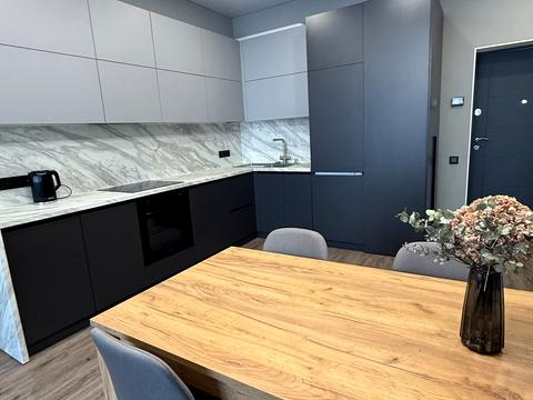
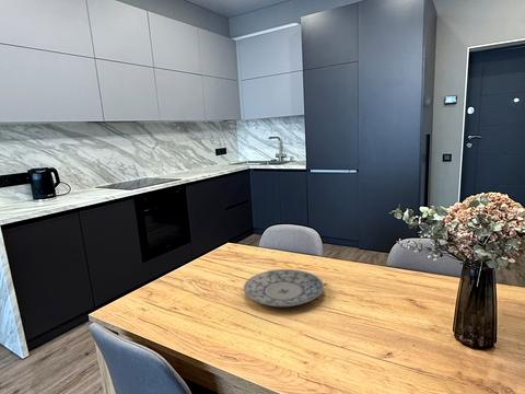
+ plate [243,268,325,308]
